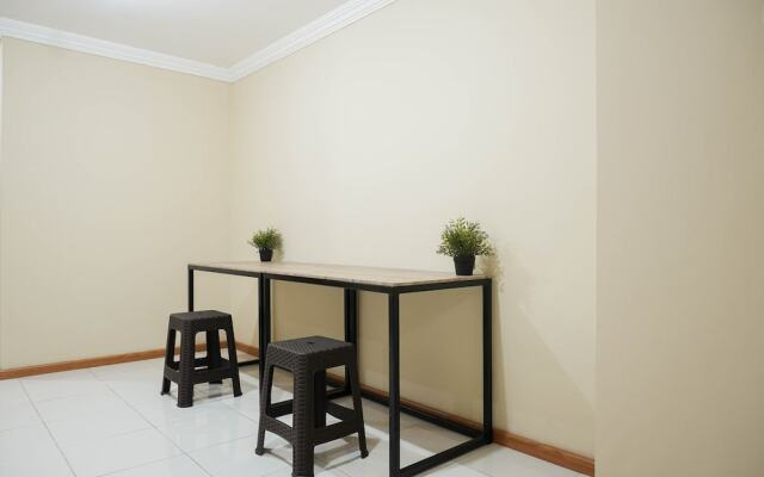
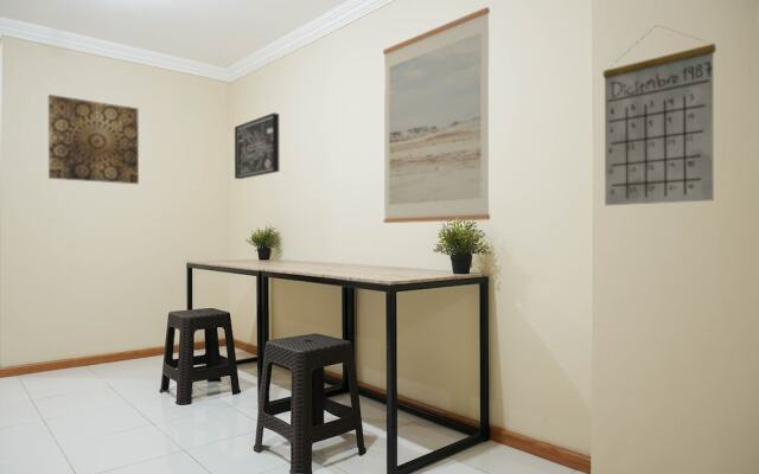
+ wall art [234,111,280,180]
+ wall art [47,94,140,185]
+ wall art [382,6,491,224]
+ calendar [601,24,717,206]
